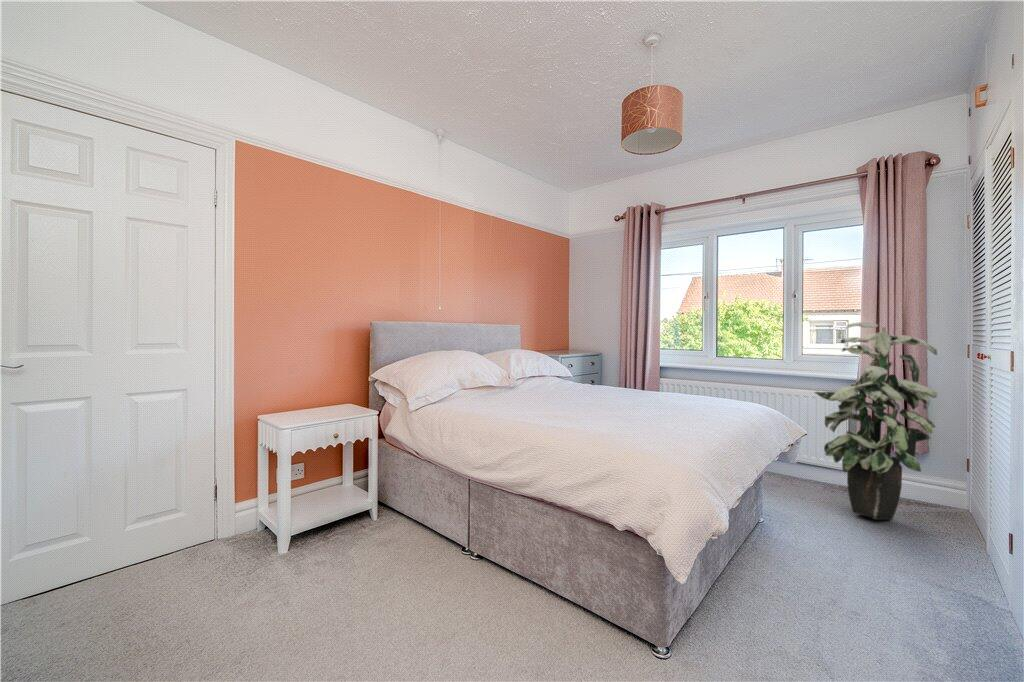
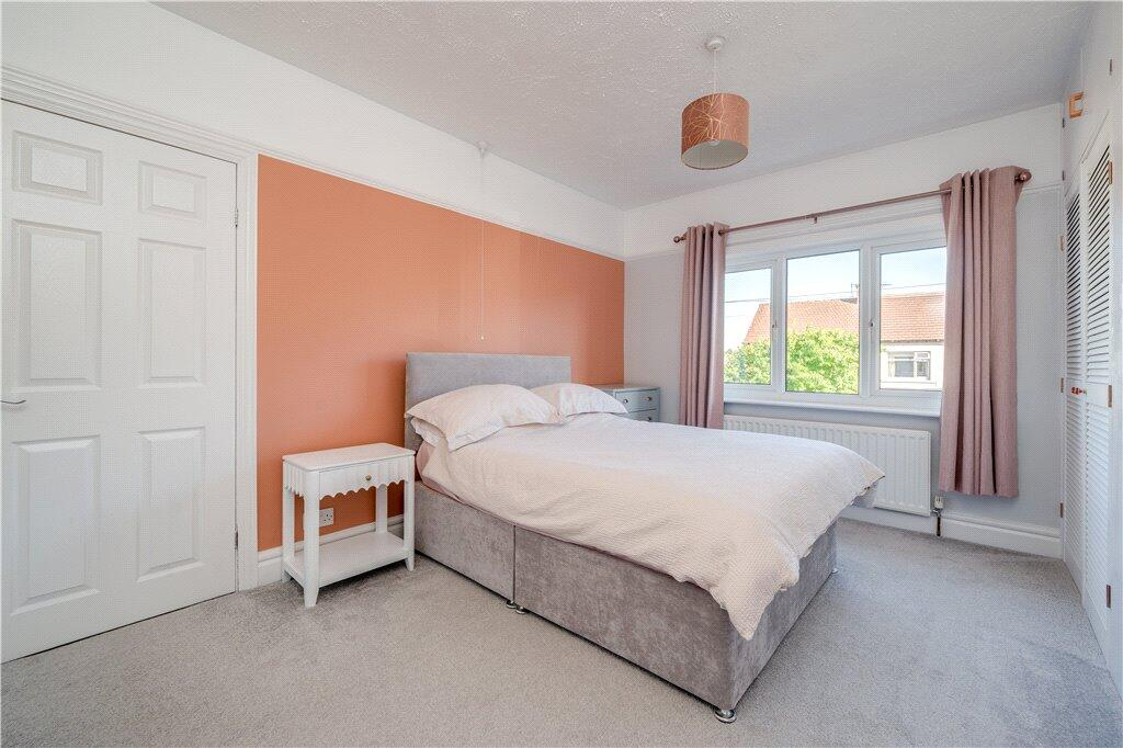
- indoor plant [813,321,938,521]
